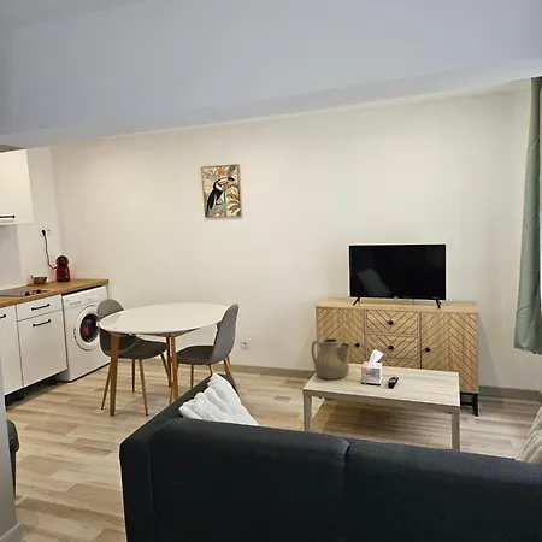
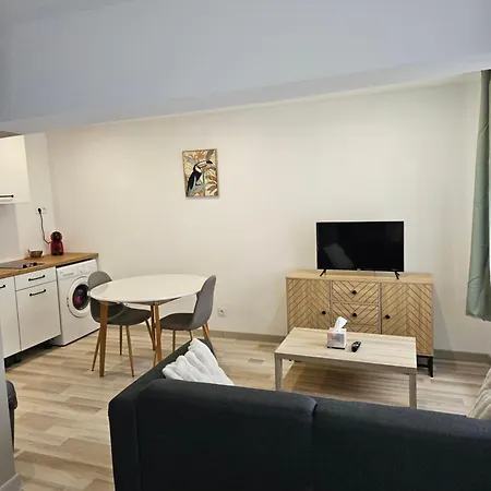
- teapot [310,337,350,381]
